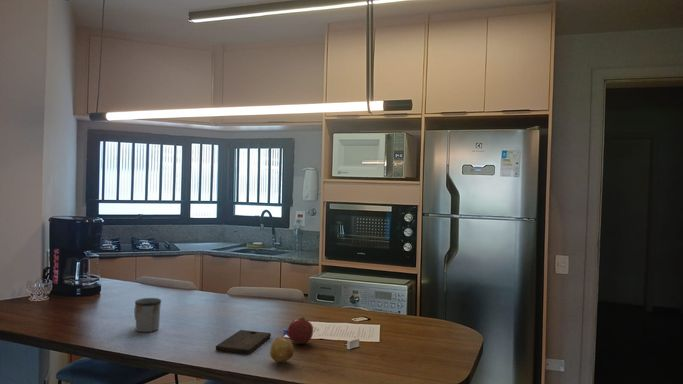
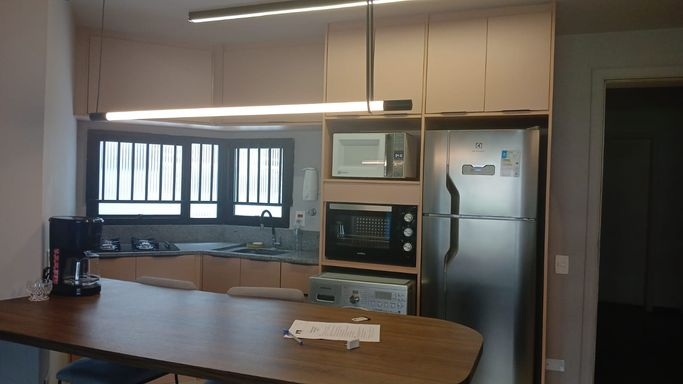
- fruit [286,317,314,345]
- mug [134,297,162,333]
- fruit [269,336,295,363]
- cutting board [215,329,272,355]
